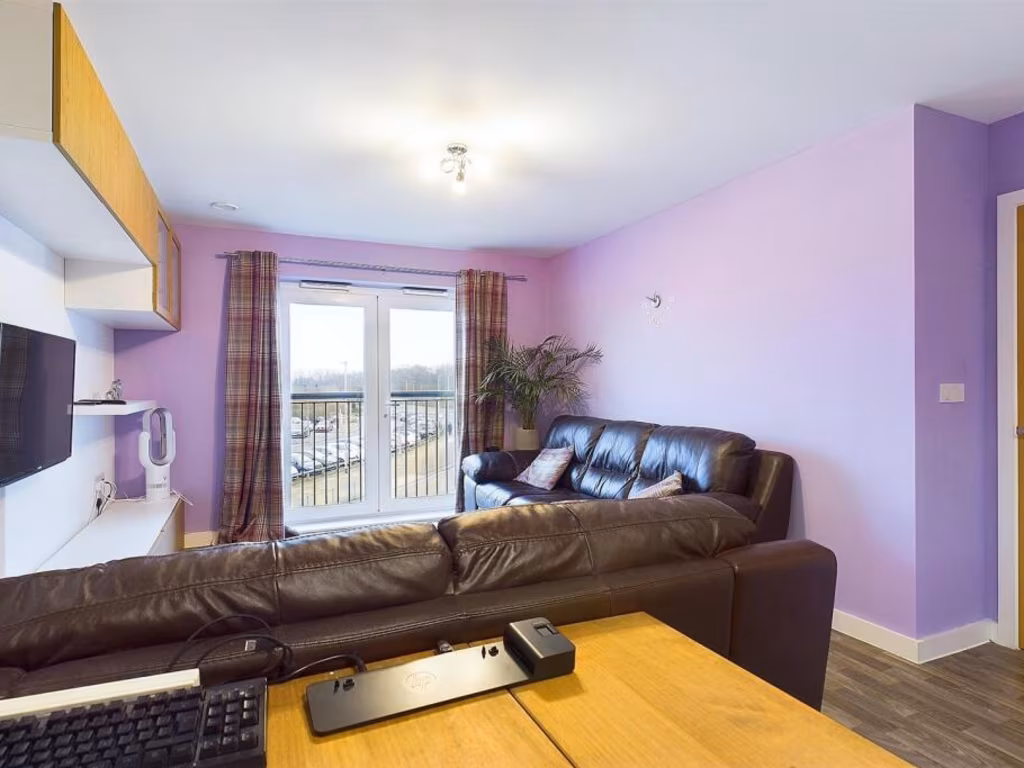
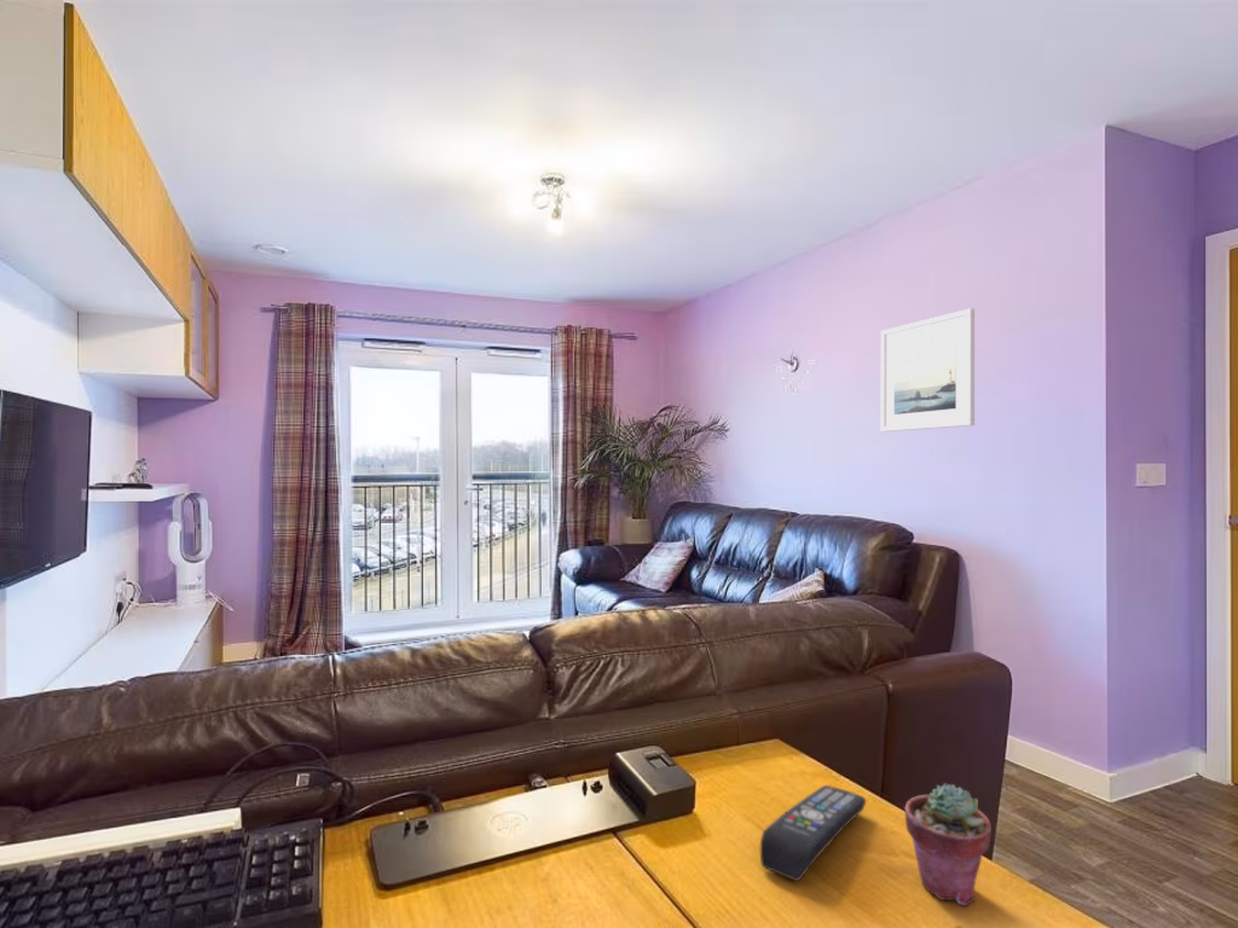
+ remote control [759,784,867,882]
+ potted succulent [903,782,993,906]
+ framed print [880,307,976,433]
